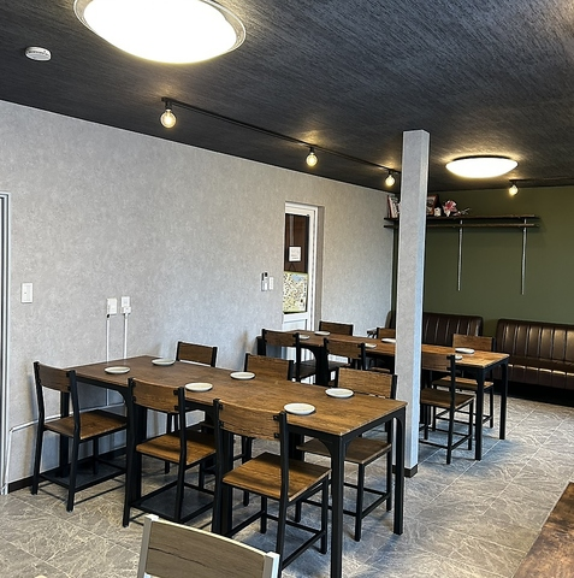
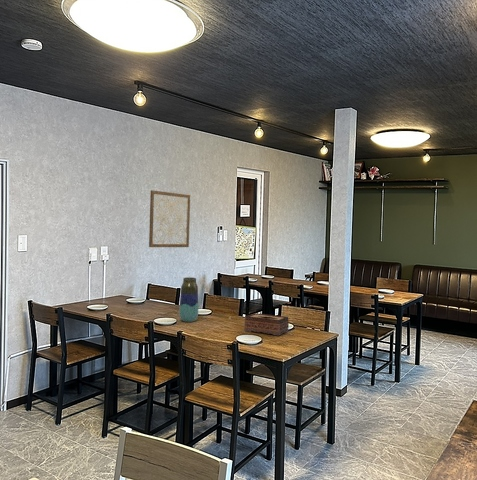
+ tissue box [244,312,290,337]
+ vase [178,276,199,323]
+ wall art [148,189,191,248]
